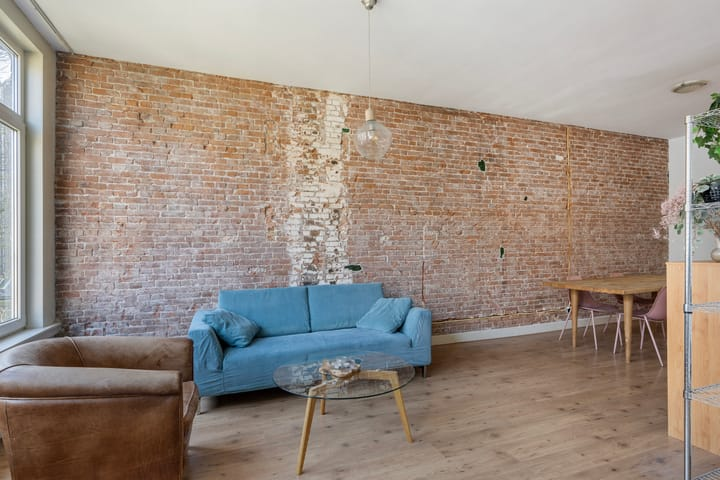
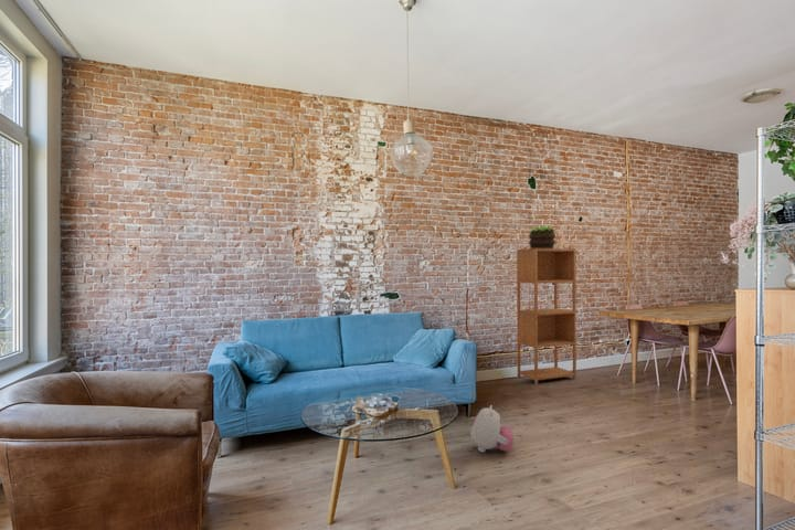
+ plush toy [469,404,515,454]
+ potted plant [528,225,556,248]
+ bookcase [516,247,577,385]
